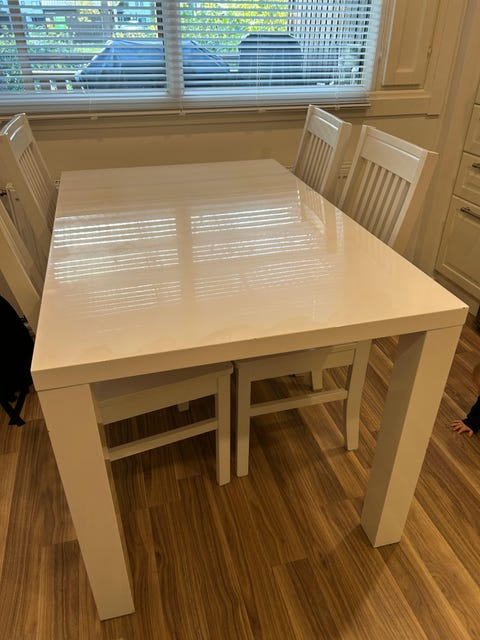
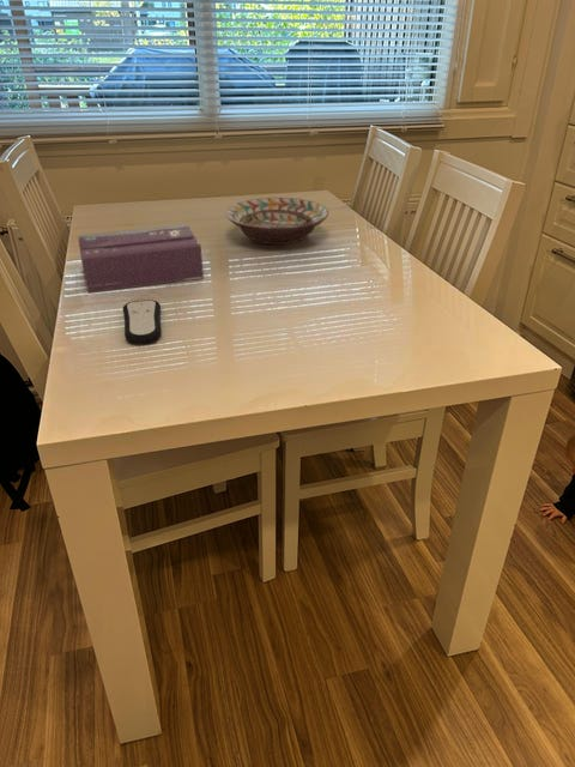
+ tissue box [77,223,205,294]
+ remote control [122,298,162,345]
+ decorative bowl [224,197,329,246]
